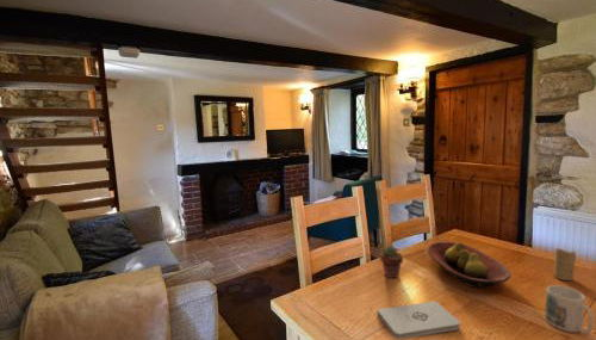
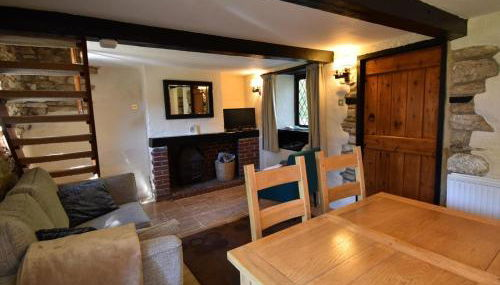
- notepad [377,299,461,340]
- candle [553,247,577,282]
- fruit bowl [427,241,511,290]
- mug [544,284,595,335]
- potted succulent [379,245,404,279]
